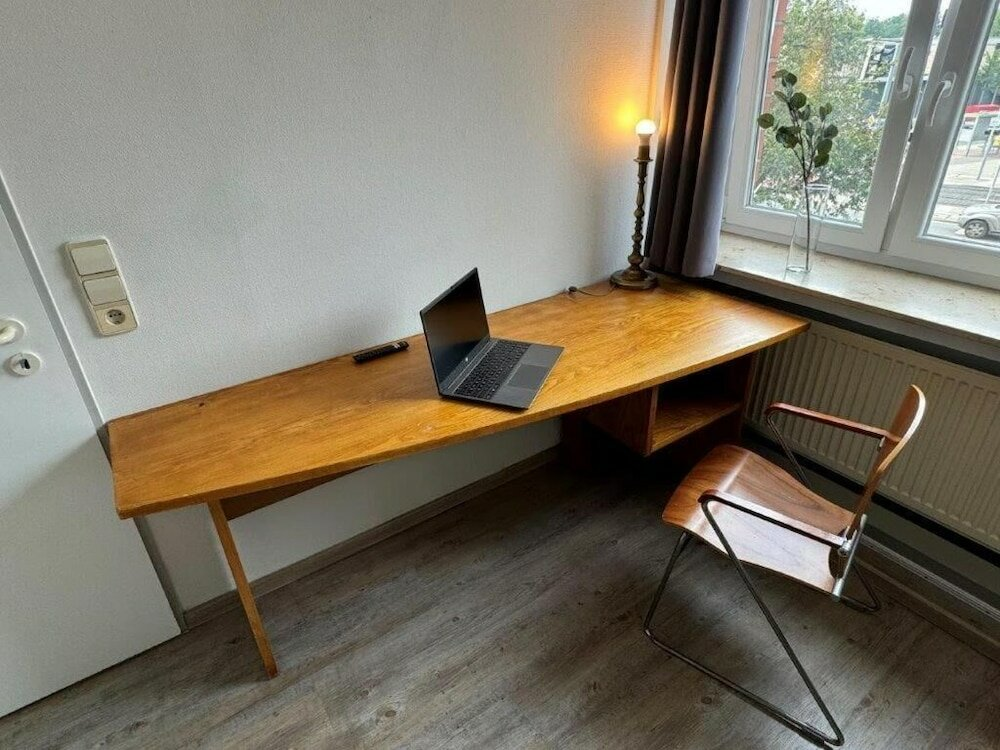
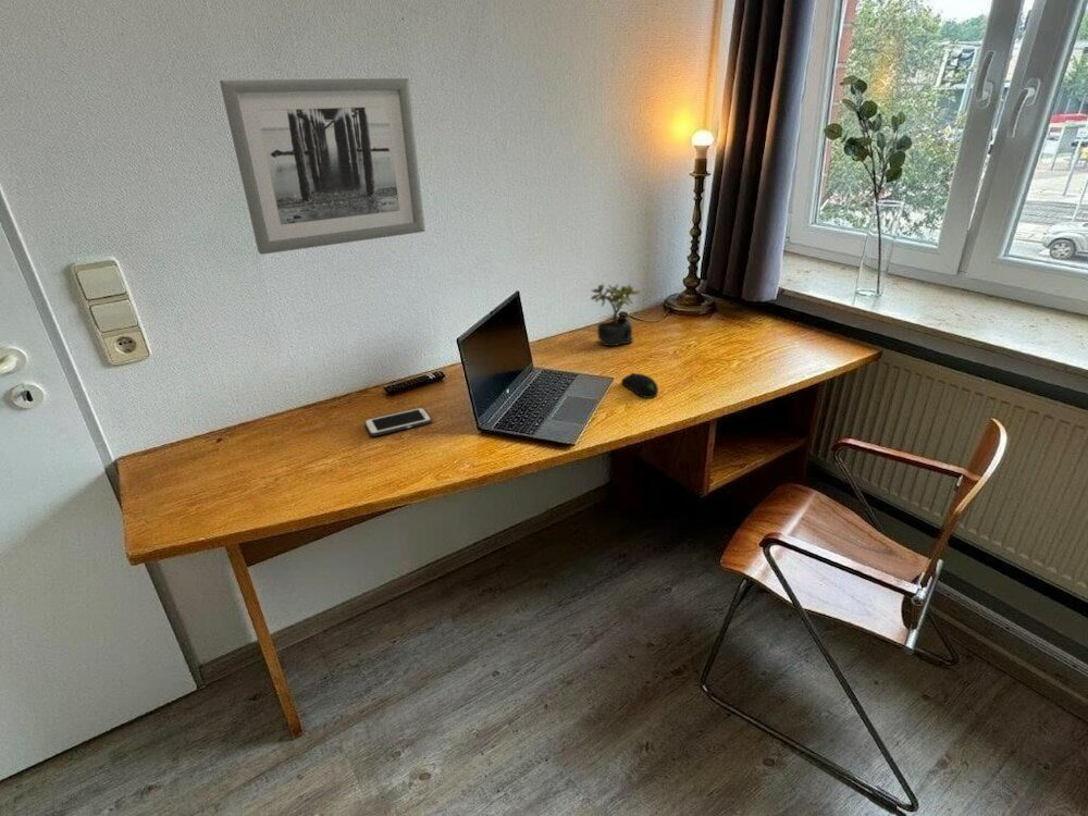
+ cell phone [363,407,433,437]
+ computer mouse [620,372,659,399]
+ succulent plant [590,283,641,347]
+ wall art [219,77,426,256]
